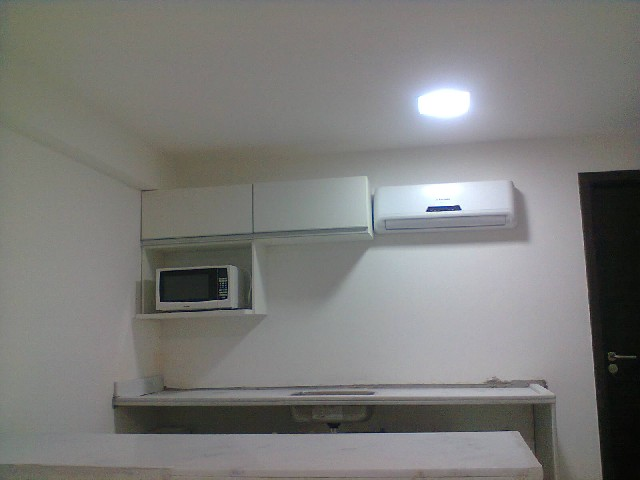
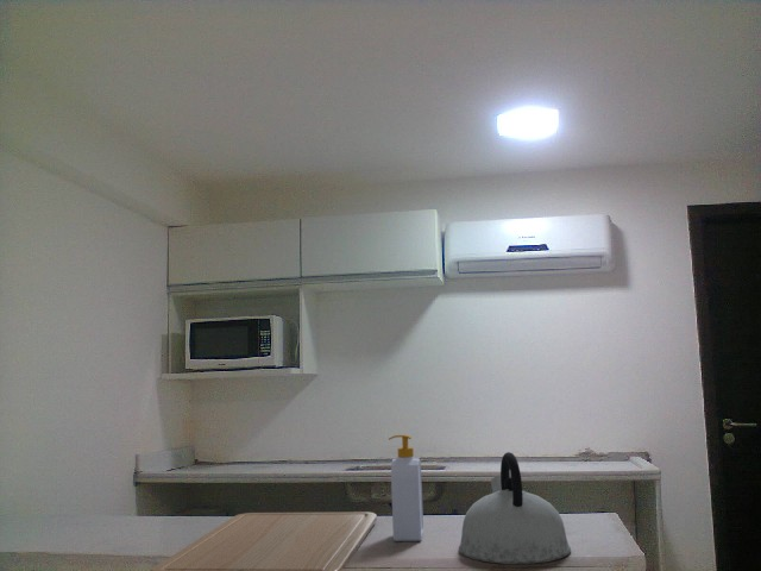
+ chopping board [150,510,378,571]
+ kettle [458,451,572,565]
+ soap bottle [388,433,424,542]
